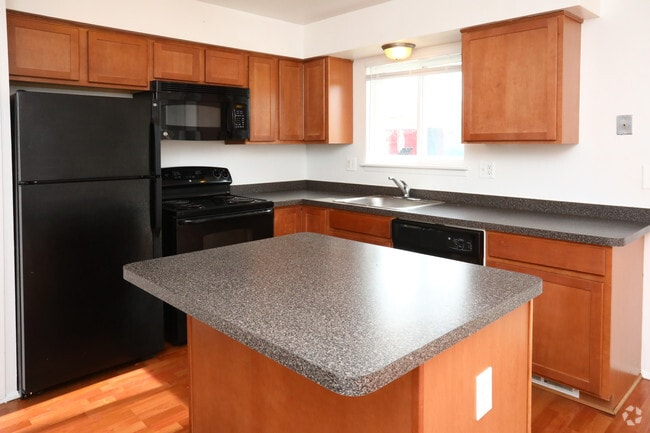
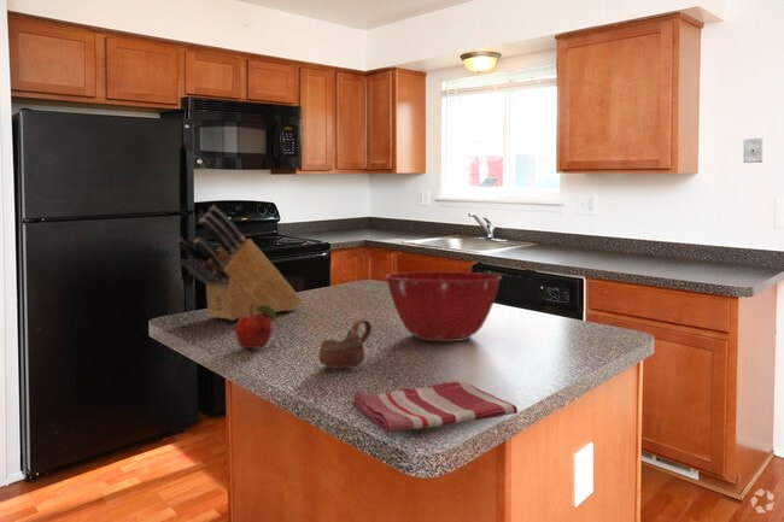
+ fruit [234,305,277,350]
+ mixing bowl [384,270,503,342]
+ dish towel [352,380,519,434]
+ knife block [176,204,303,322]
+ cup [317,318,373,370]
